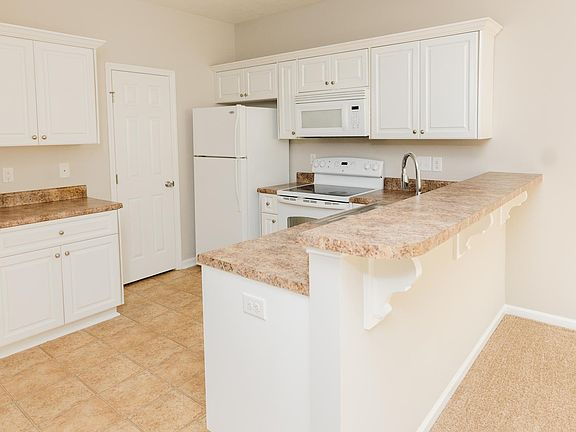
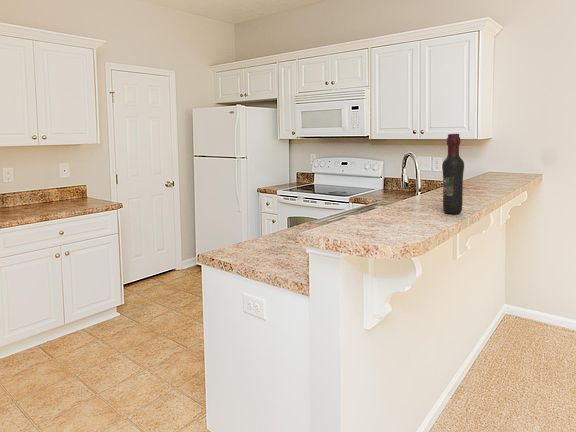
+ wine bottle [441,133,465,215]
